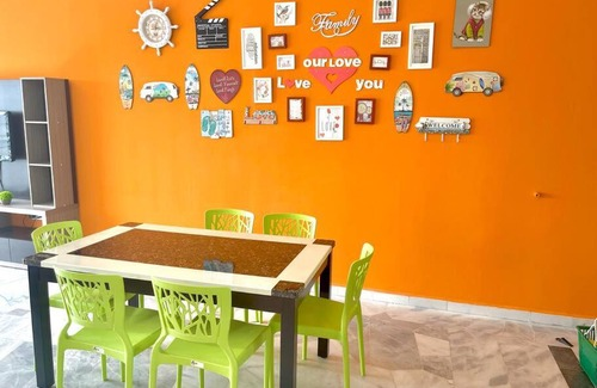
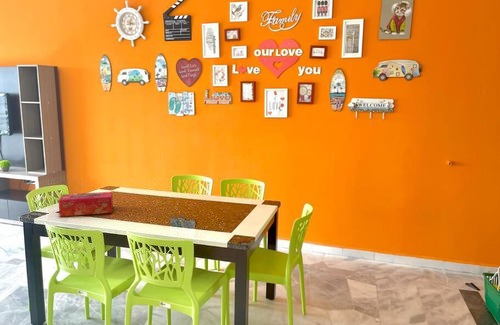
+ tissue box [57,191,114,218]
